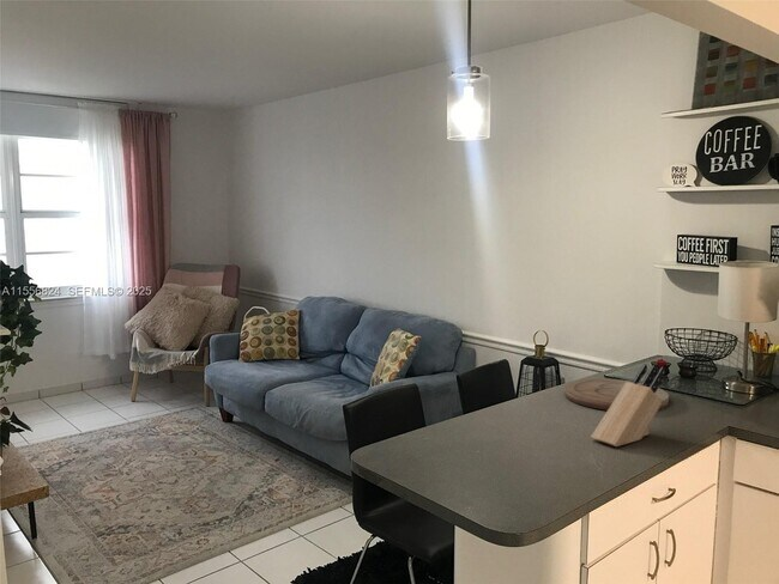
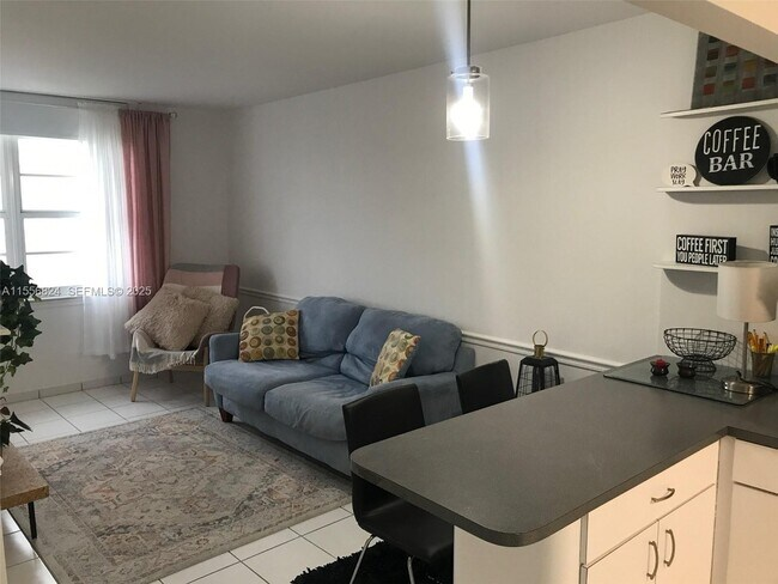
- cutting board [563,378,670,412]
- knife block [590,363,665,448]
